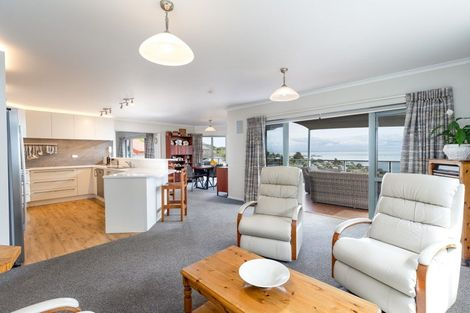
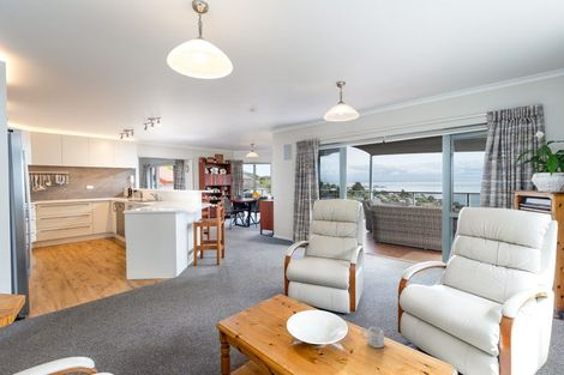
+ mug [360,326,385,349]
